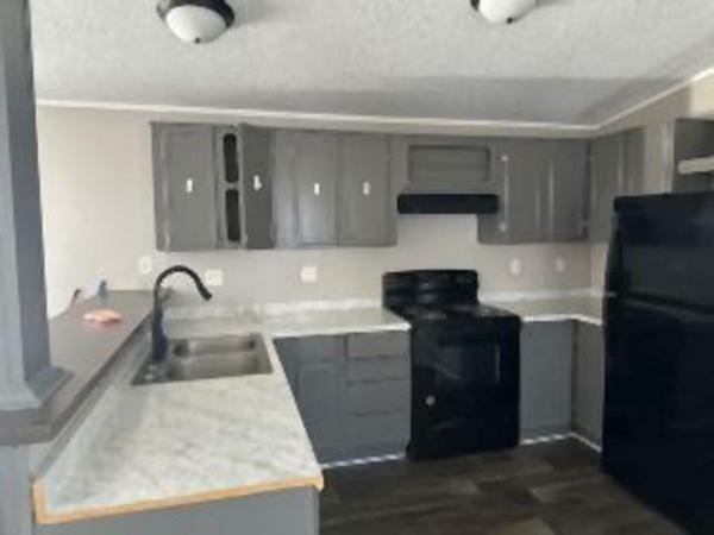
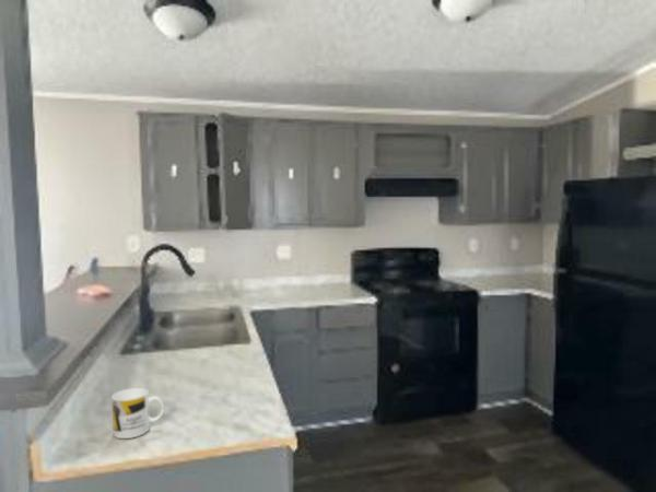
+ mug [110,387,165,440]
